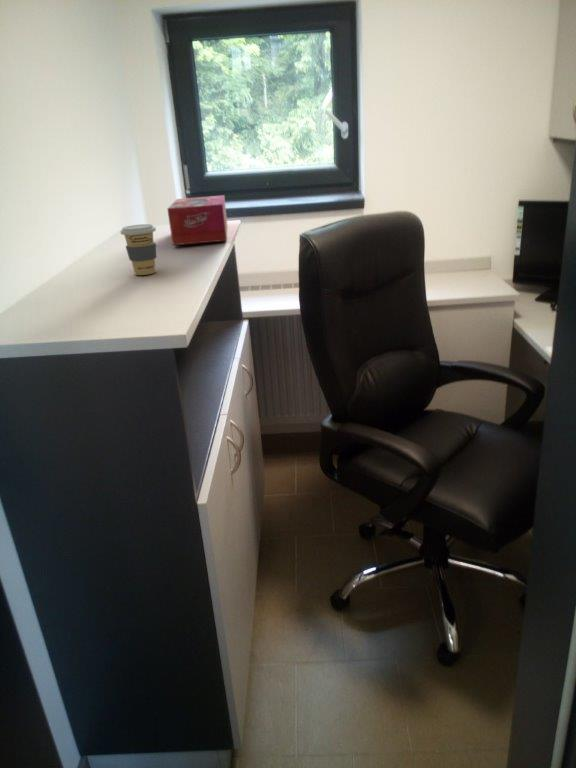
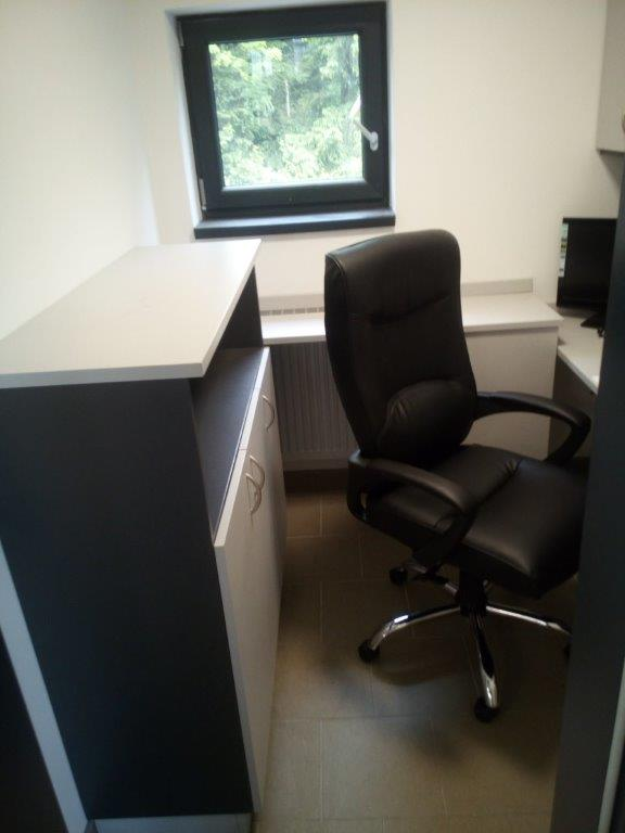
- coffee cup [119,223,157,276]
- tissue box [166,194,228,246]
